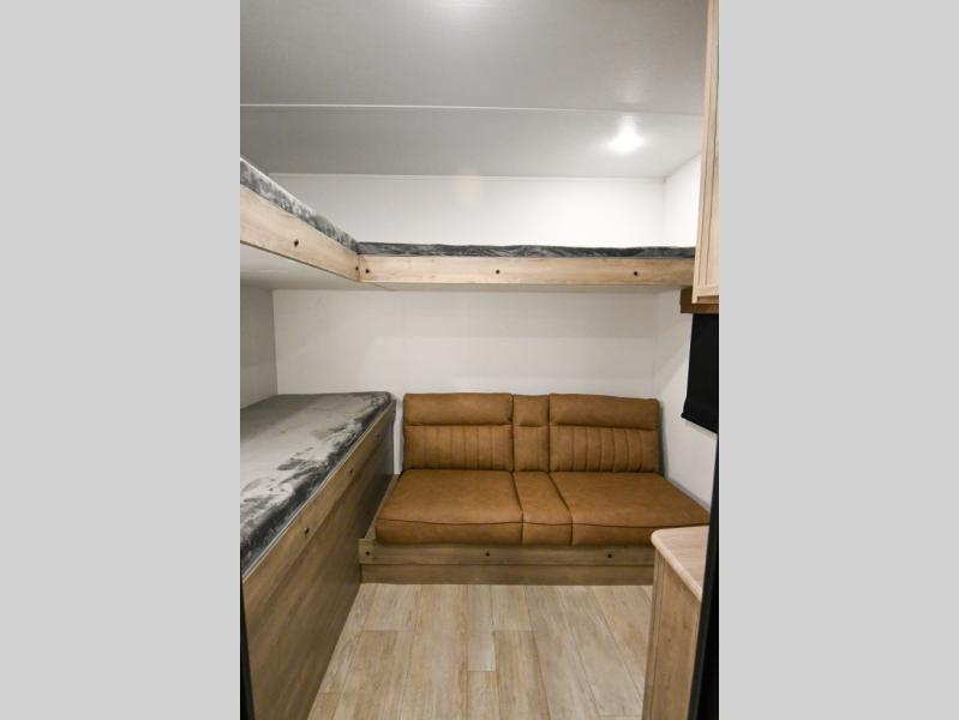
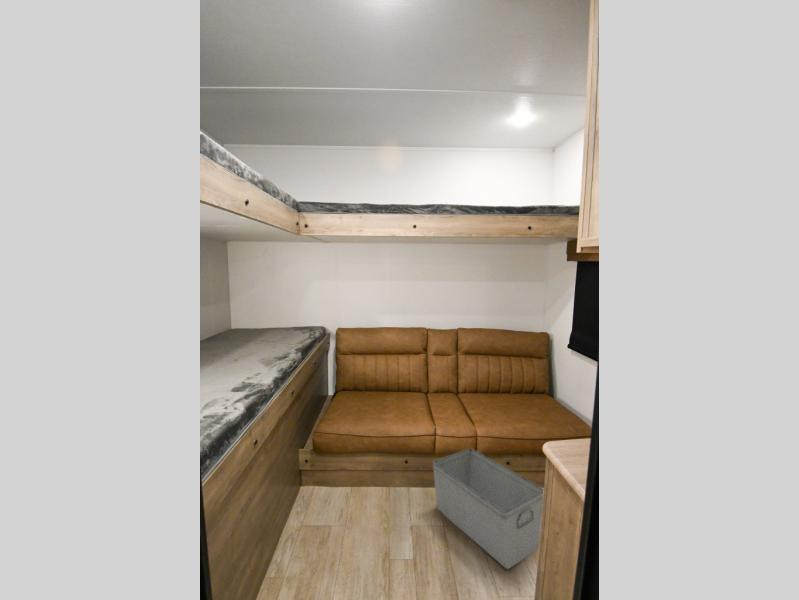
+ storage bin [432,448,545,570]
